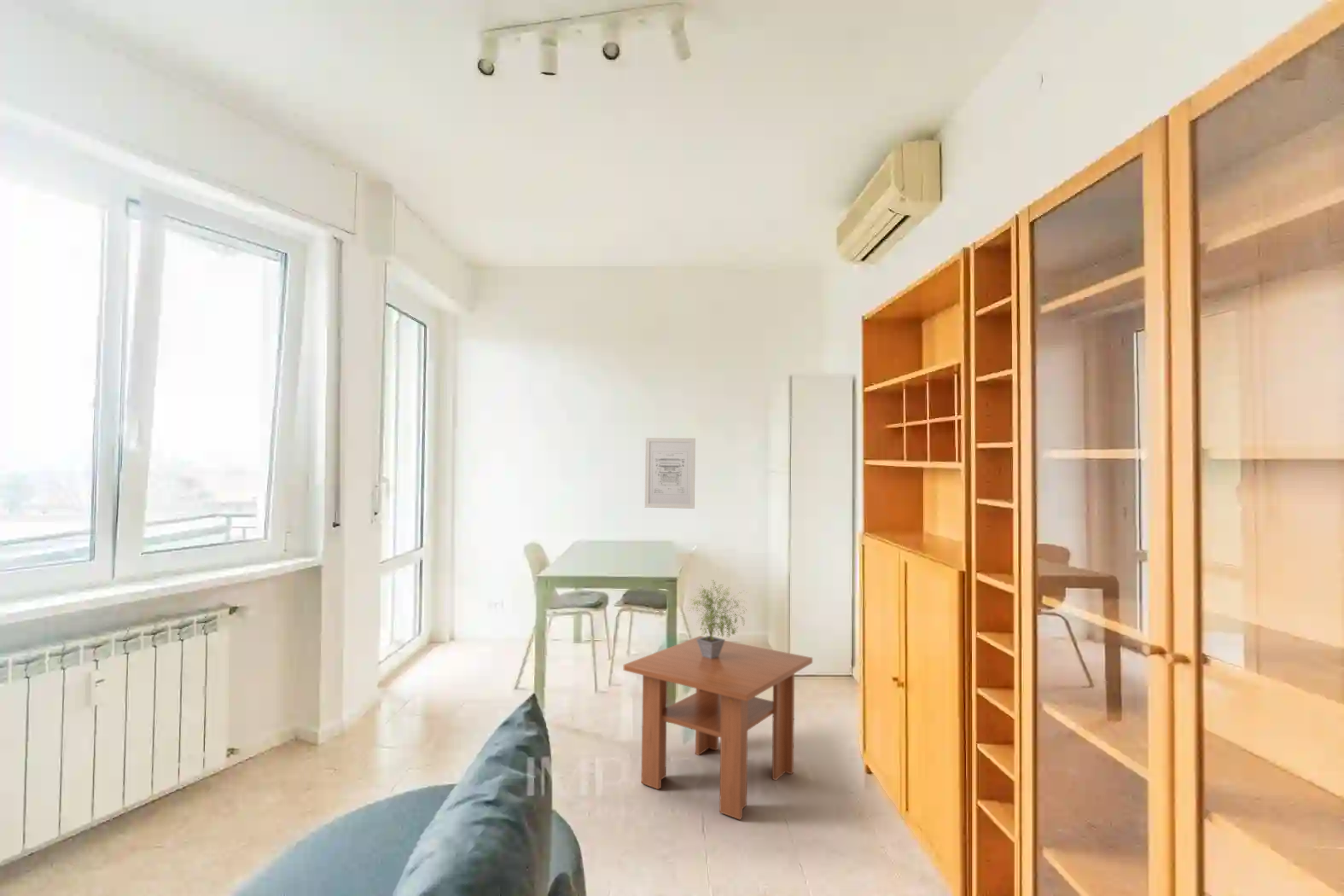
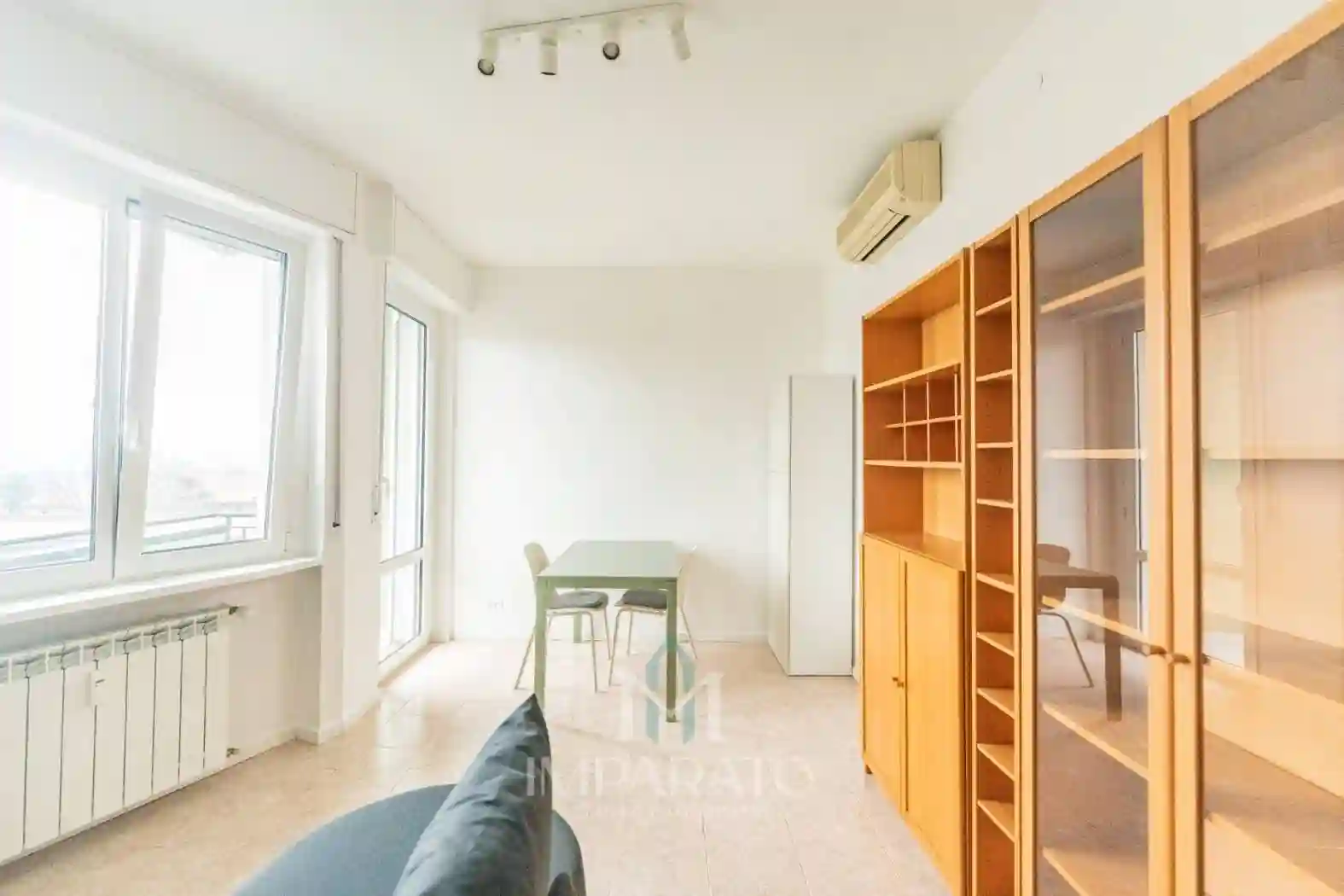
- coffee table [623,635,813,820]
- wall art [644,437,696,509]
- potted plant [686,579,749,659]
